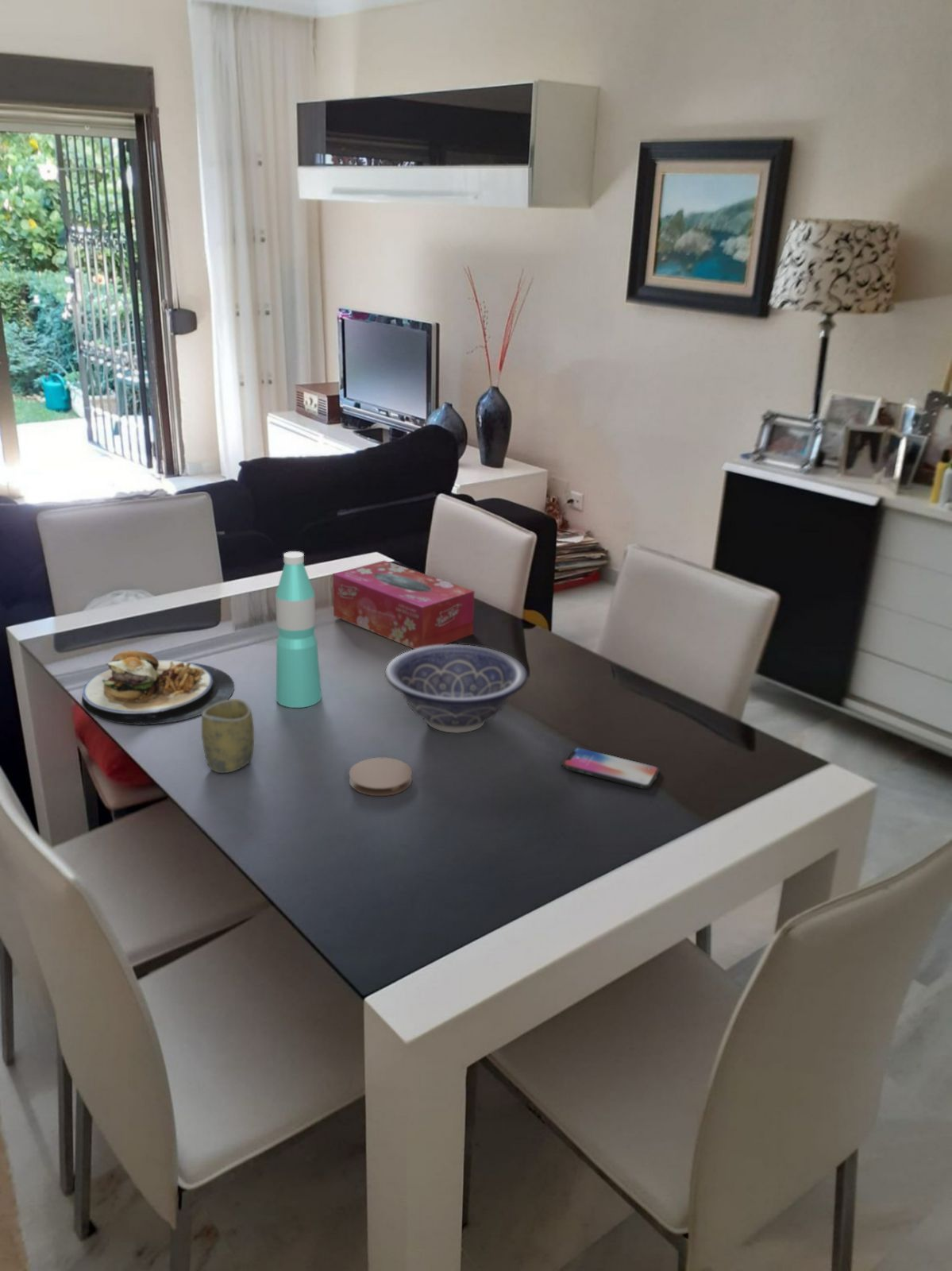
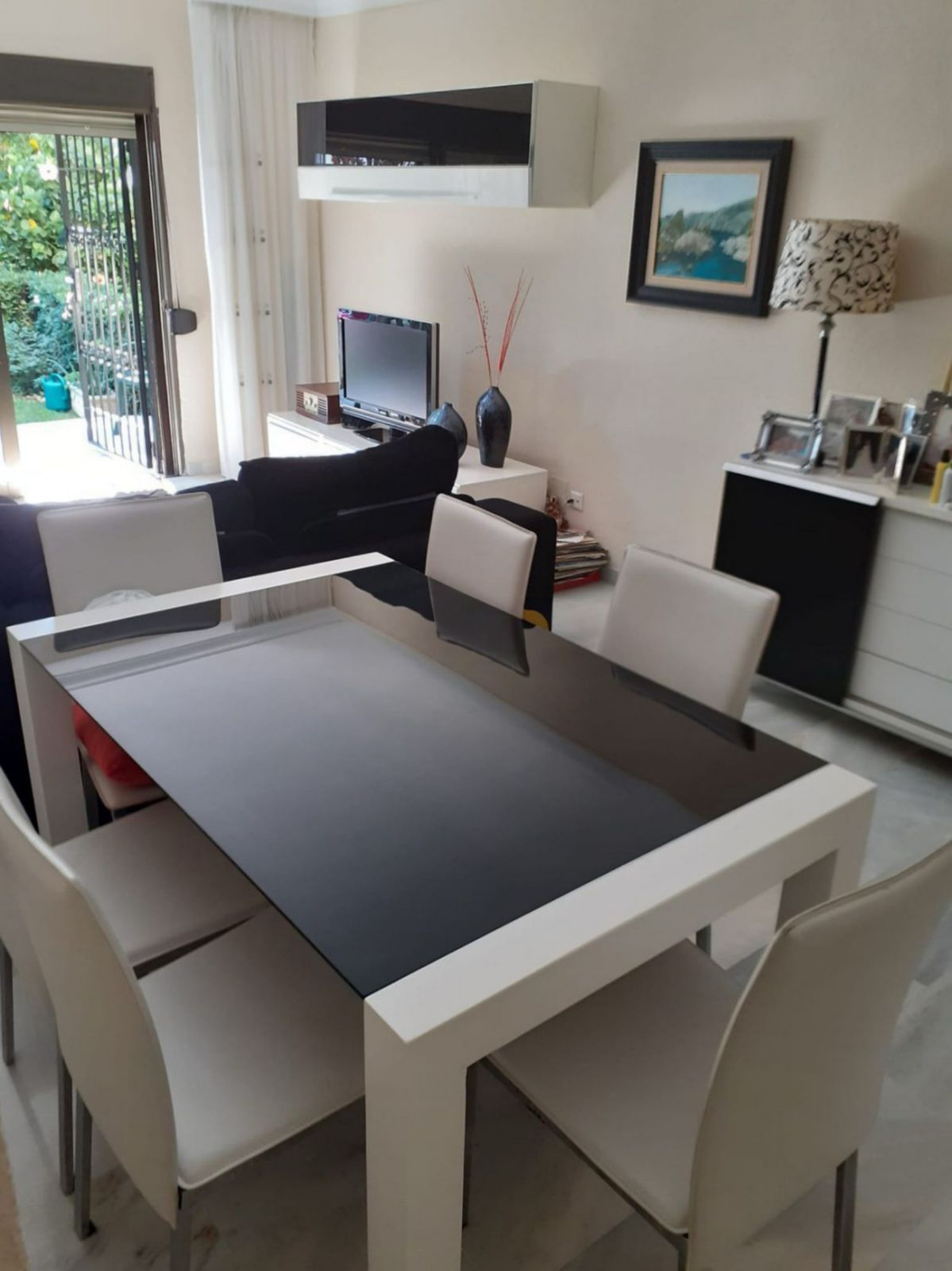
- smartphone [561,747,661,790]
- cup [201,698,255,774]
- tissue box [332,560,476,650]
- plate [81,650,235,726]
- decorative bowl [384,644,529,734]
- water bottle [275,551,322,709]
- coaster [349,757,413,797]
